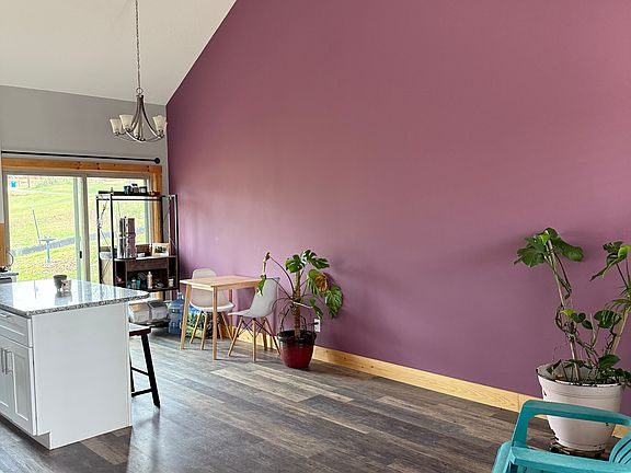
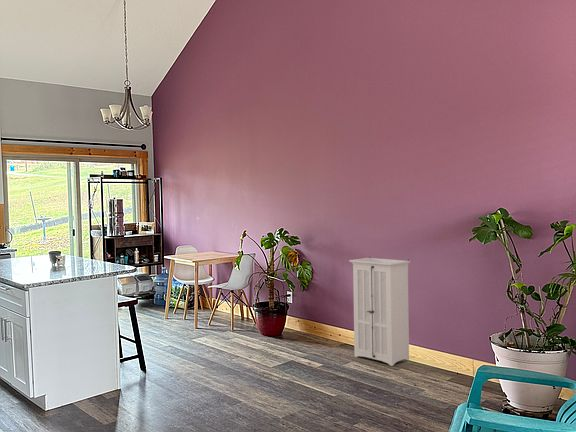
+ storage cabinet [348,255,411,367]
